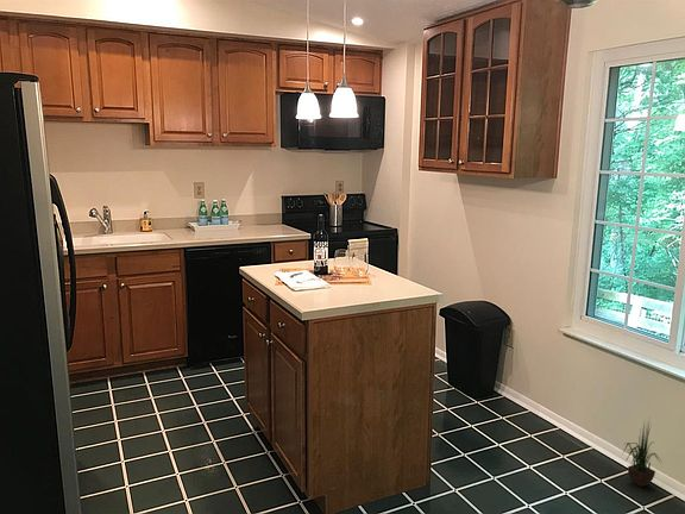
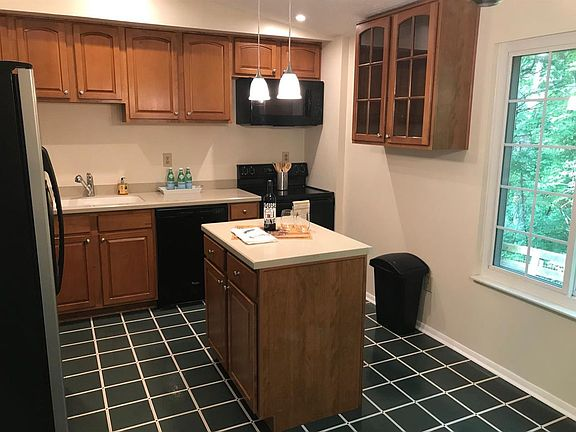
- potted plant [622,418,664,488]
